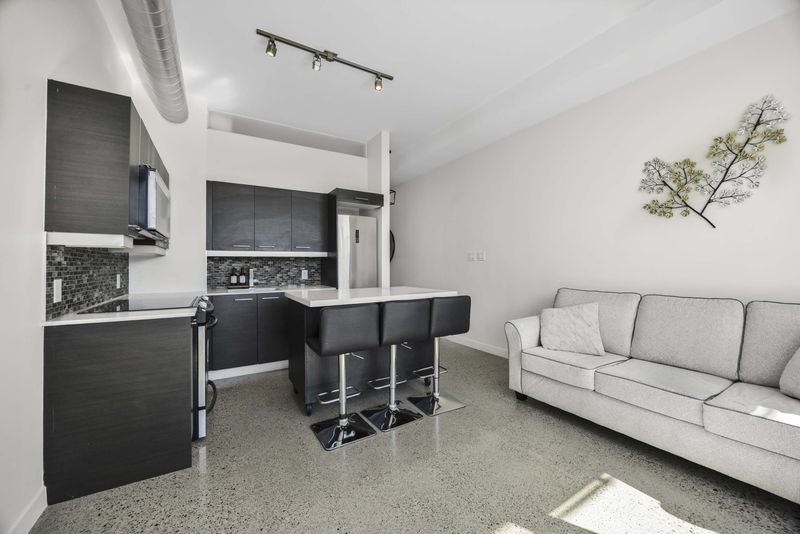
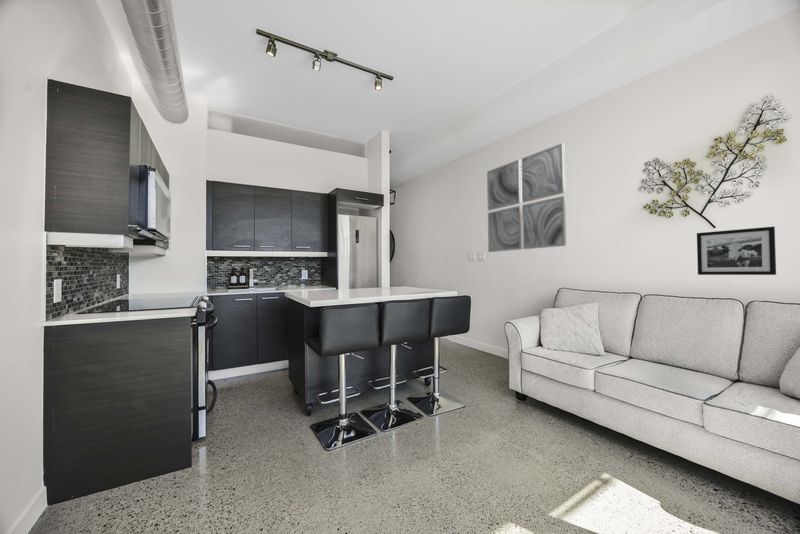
+ picture frame [696,226,777,276]
+ wall art [486,142,567,253]
